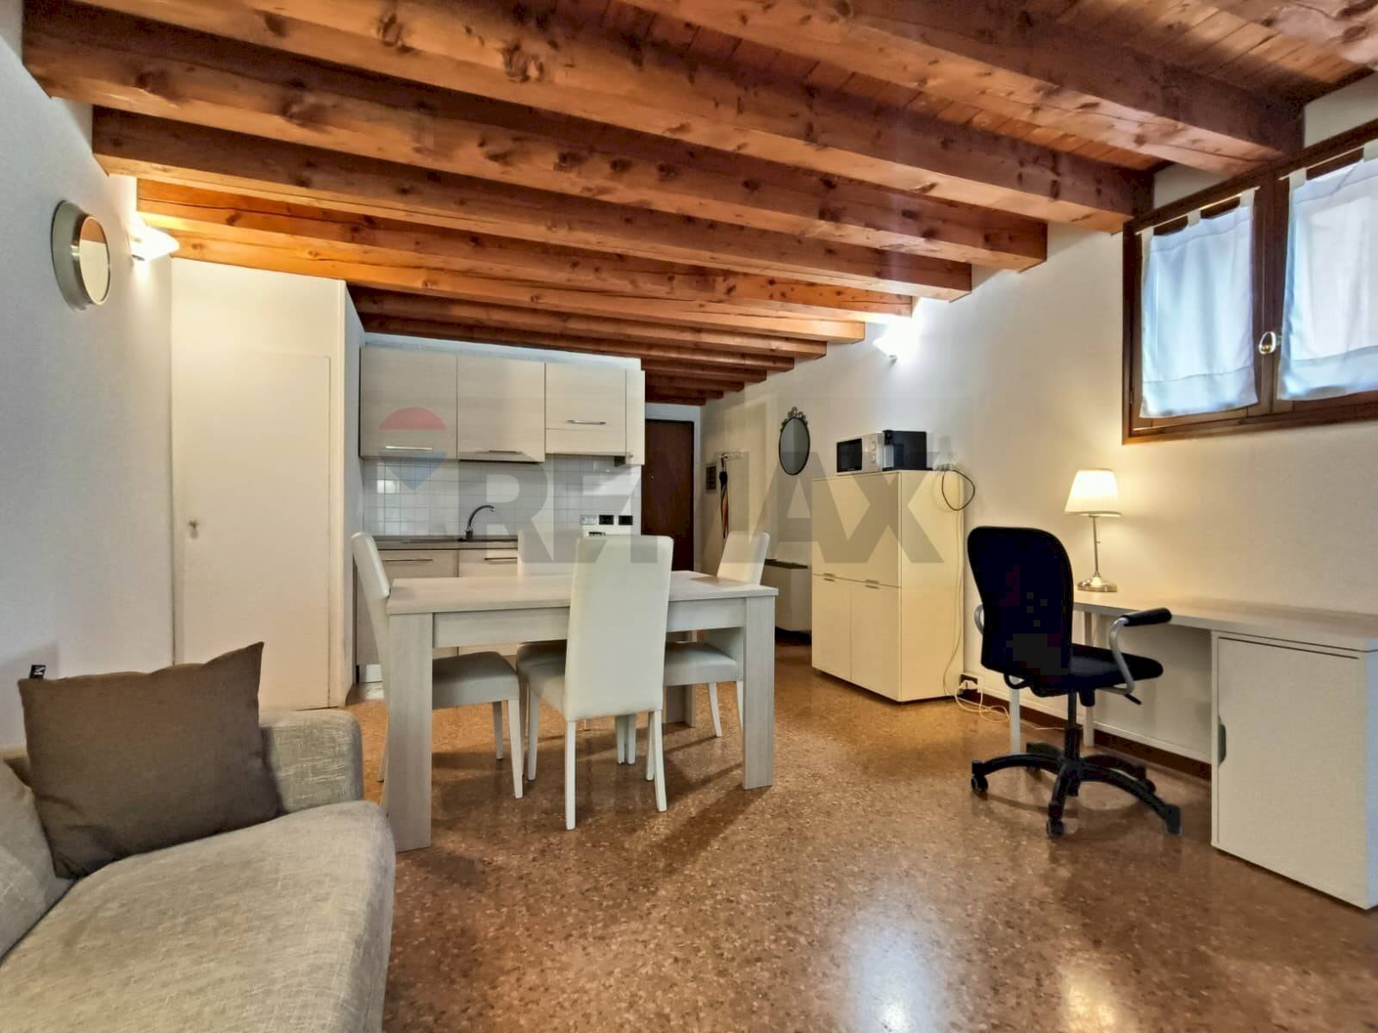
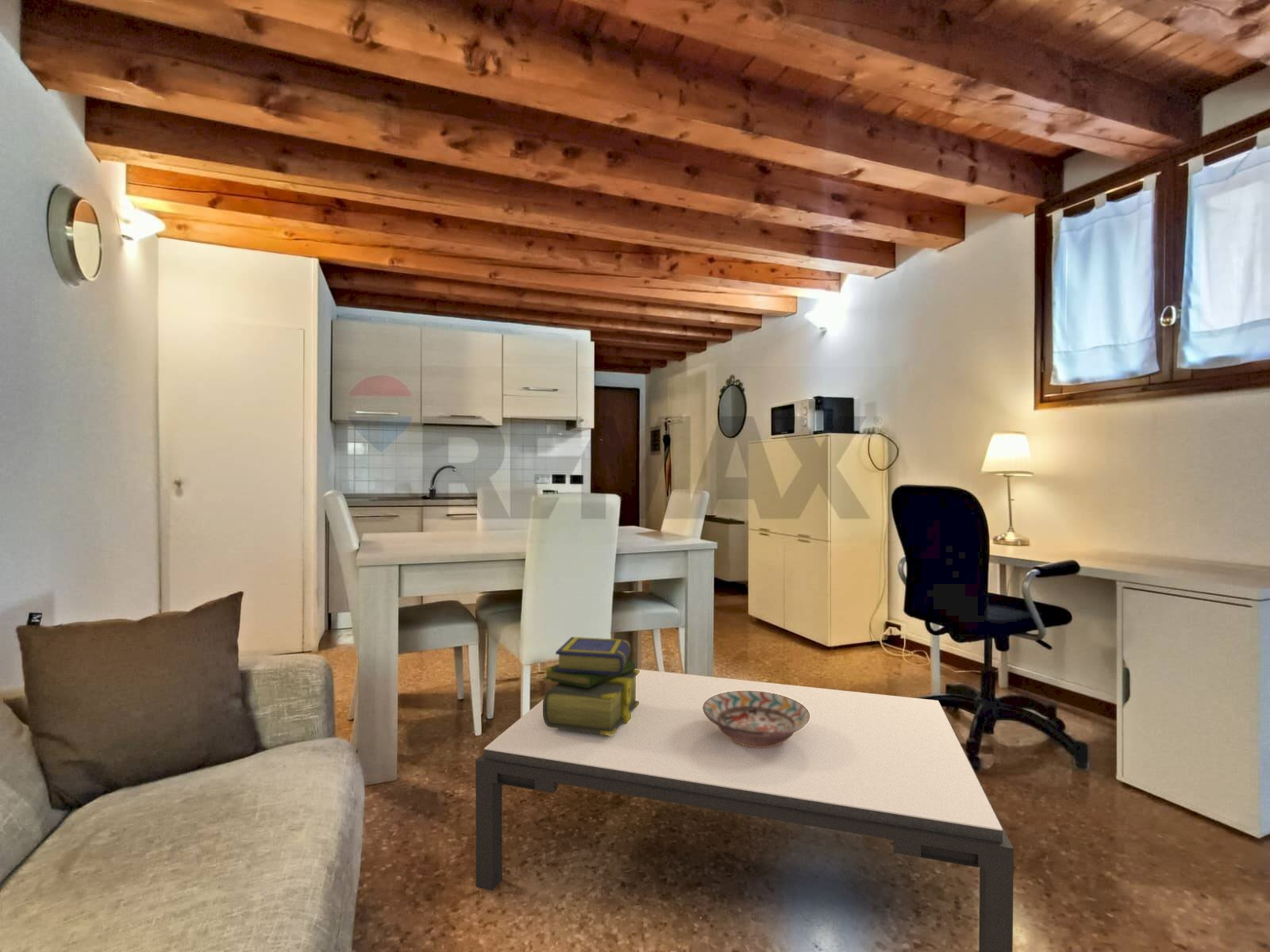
+ decorative bowl [702,691,810,747]
+ stack of books [541,636,640,735]
+ coffee table [475,668,1014,952]
